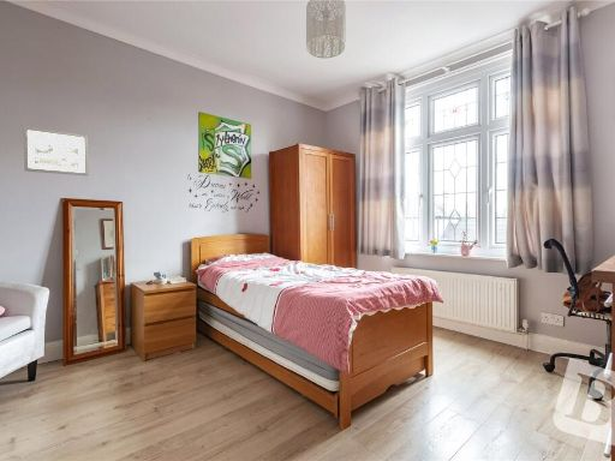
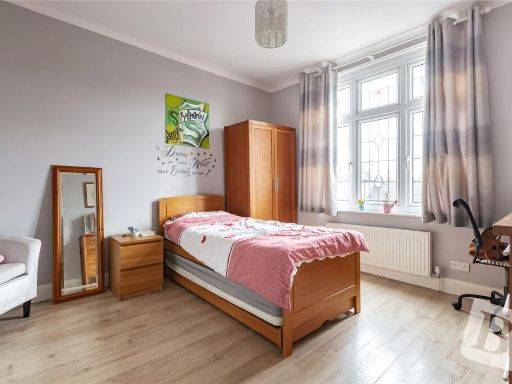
- picture frame [23,126,90,176]
